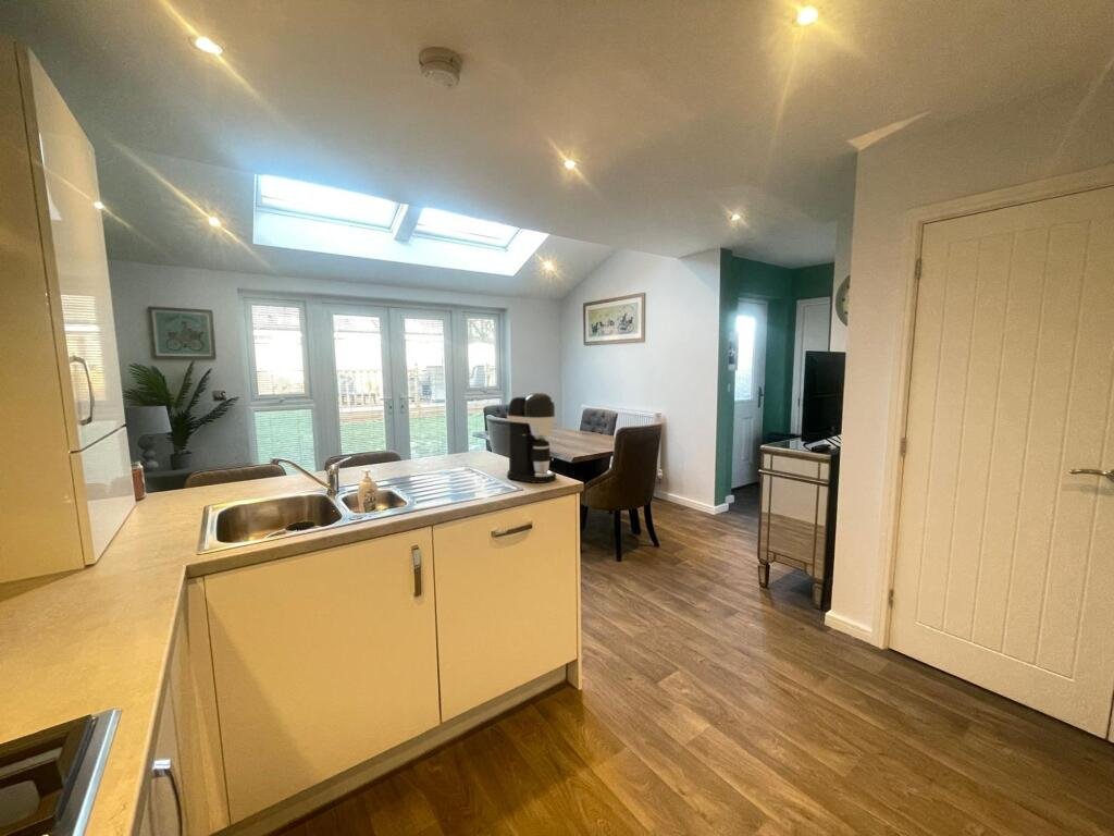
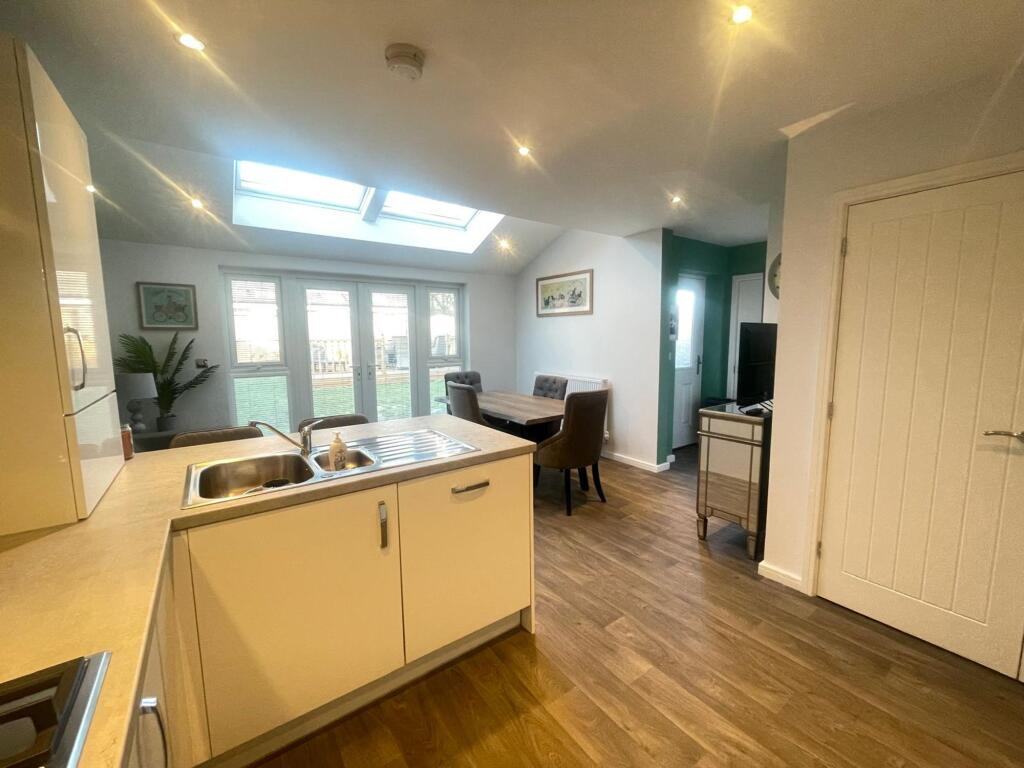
- coffee maker [506,392,557,484]
